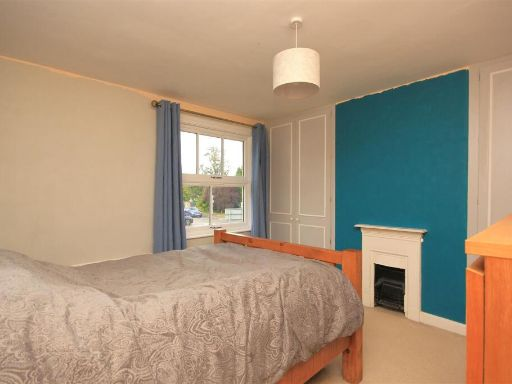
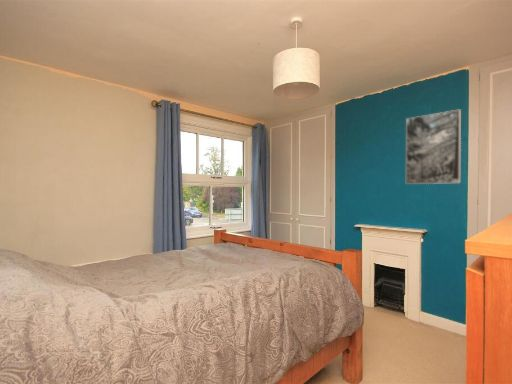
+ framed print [405,108,462,185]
